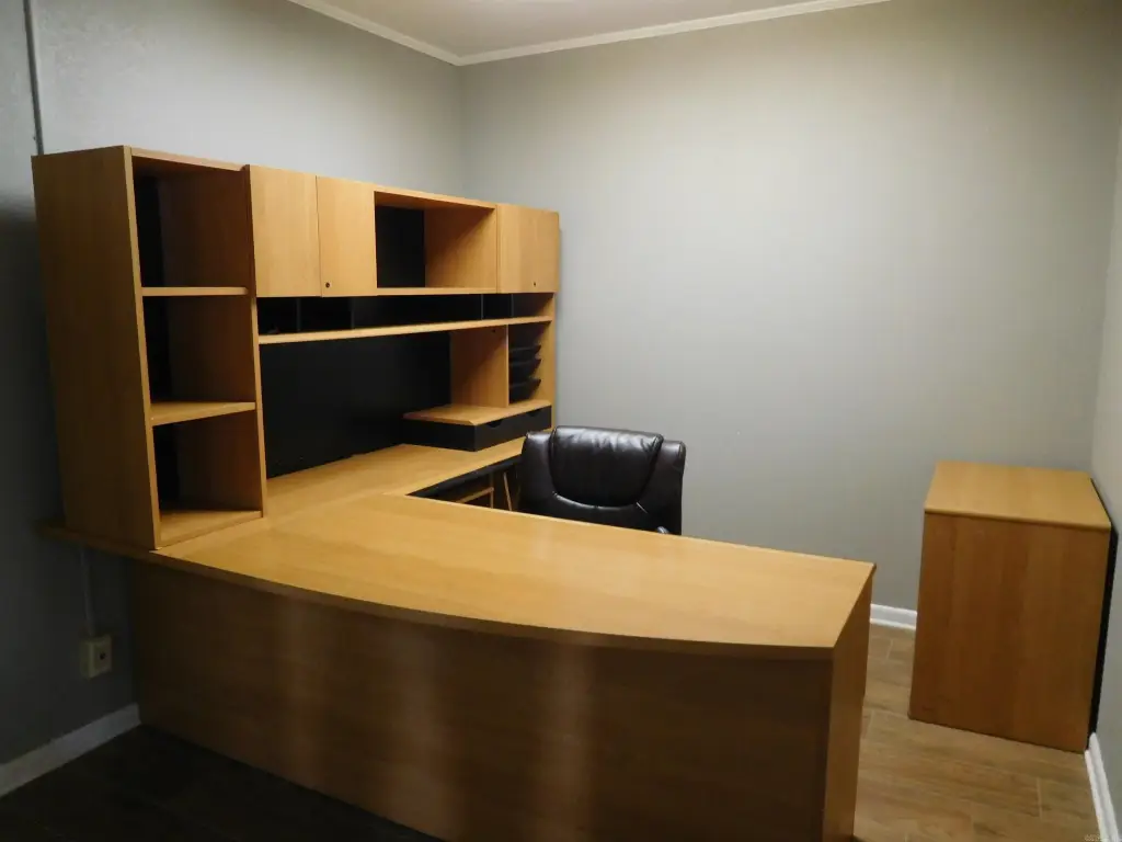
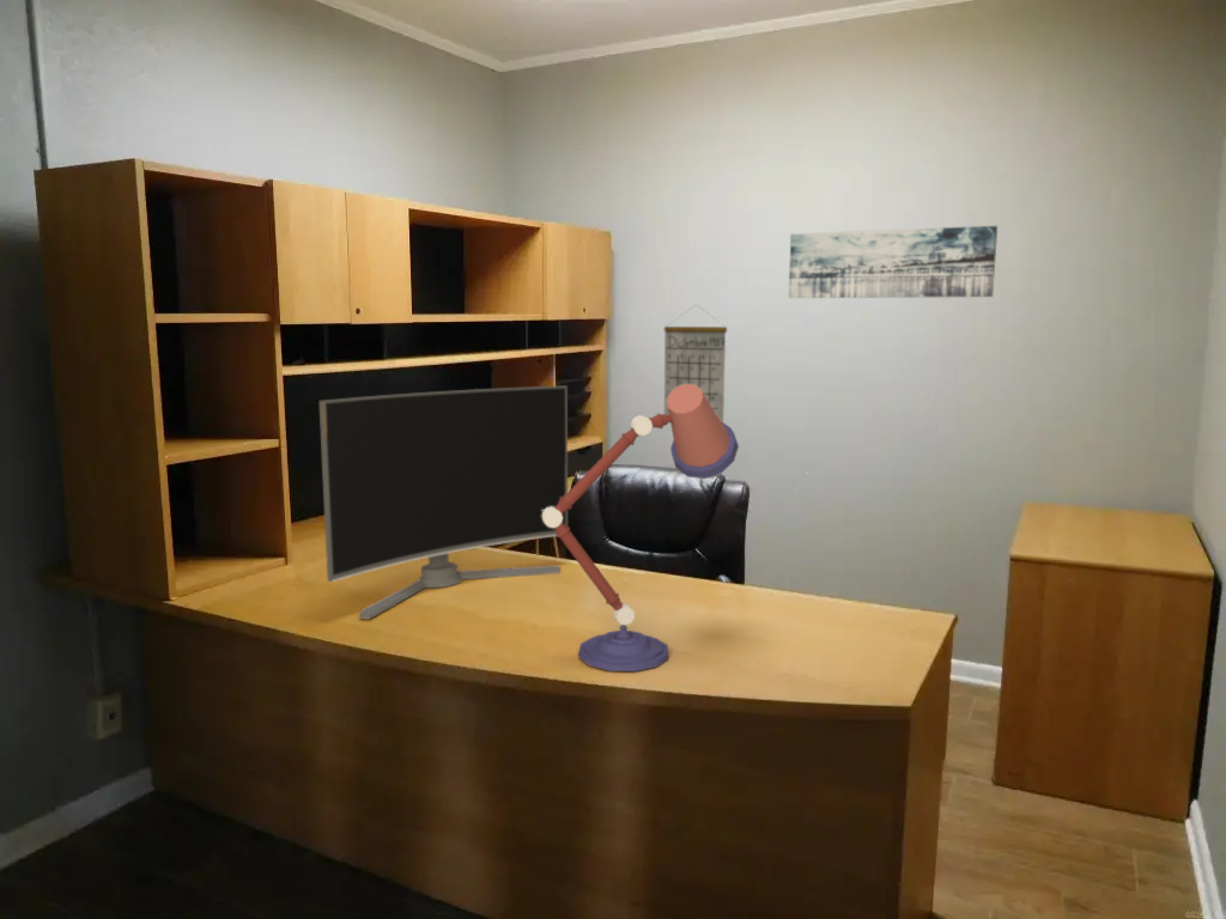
+ wall art [788,225,999,299]
+ computer monitor [318,384,569,621]
+ desk lamp [541,384,740,672]
+ calendar [663,303,728,422]
